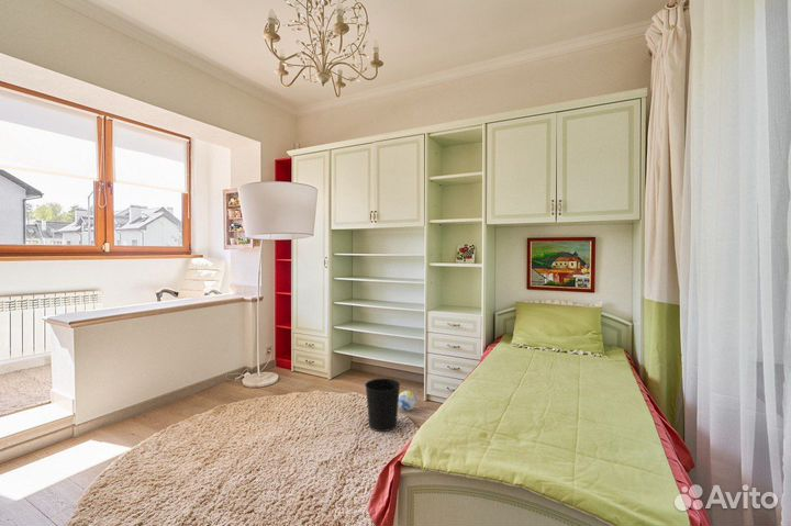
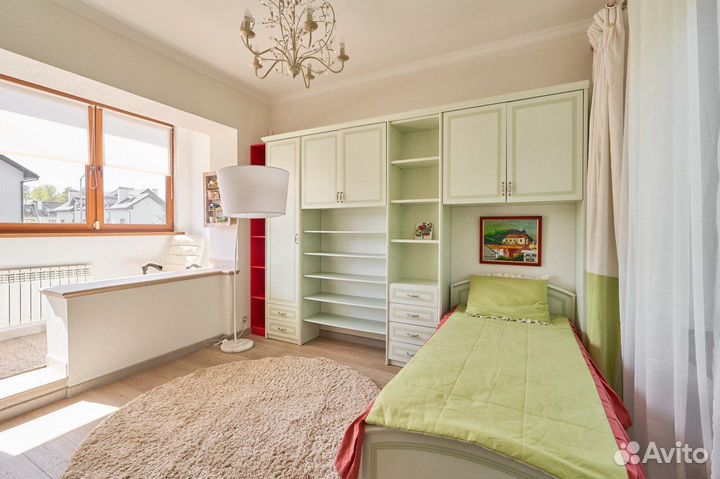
- wastebasket [364,378,401,433]
- decorative ball [398,390,417,412]
